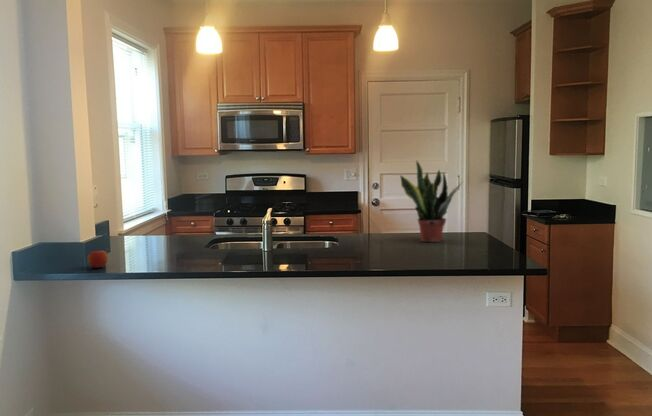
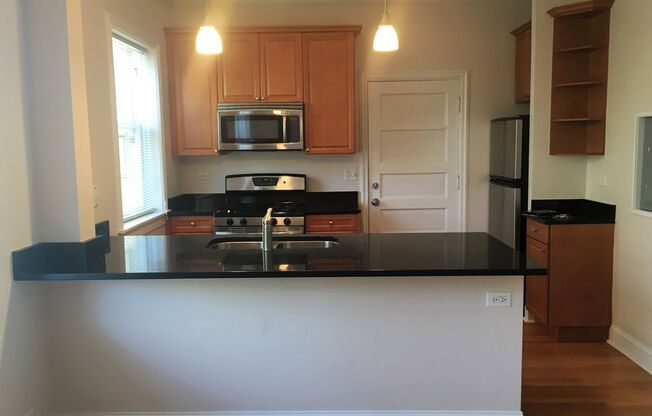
- apple [87,249,109,269]
- potted plant [399,160,463,243]
